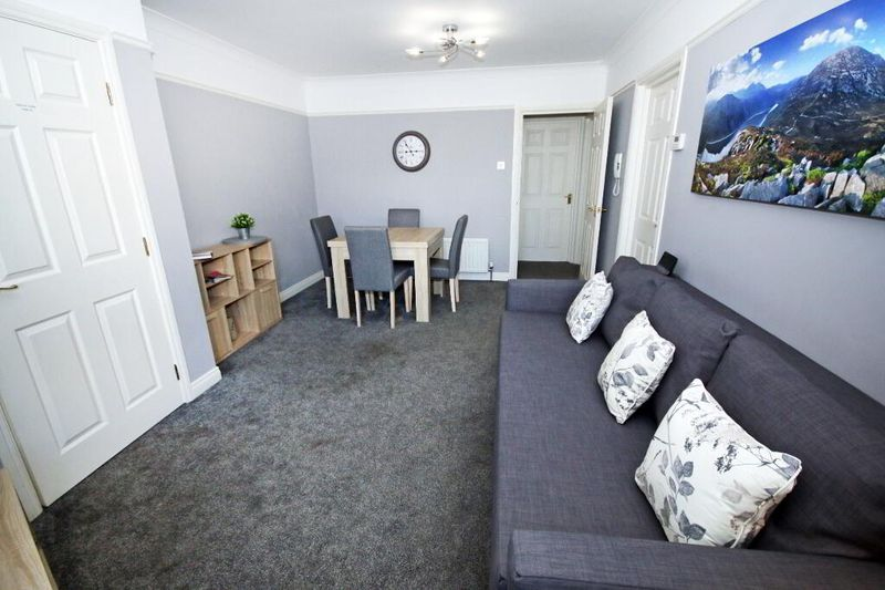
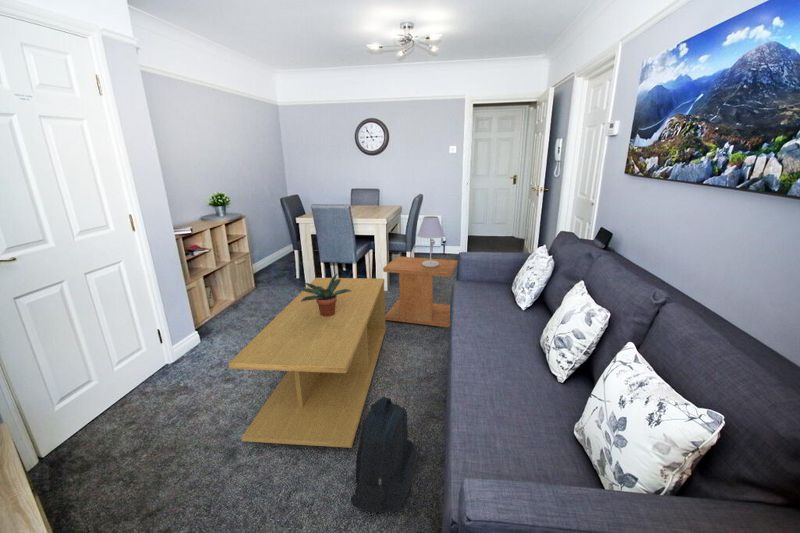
+ side table [382,256,459,328]
+ coffee table [227,277,387,449]
+ table lamp [416,215,445,267]
+ potted plant [299,273,351,317]
+ backpack [350,396,417,513]
